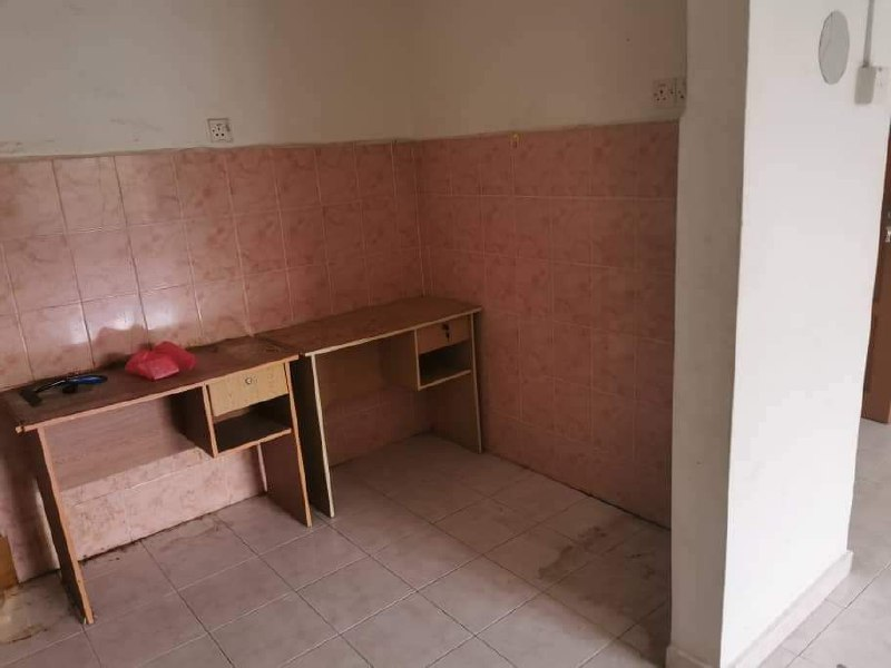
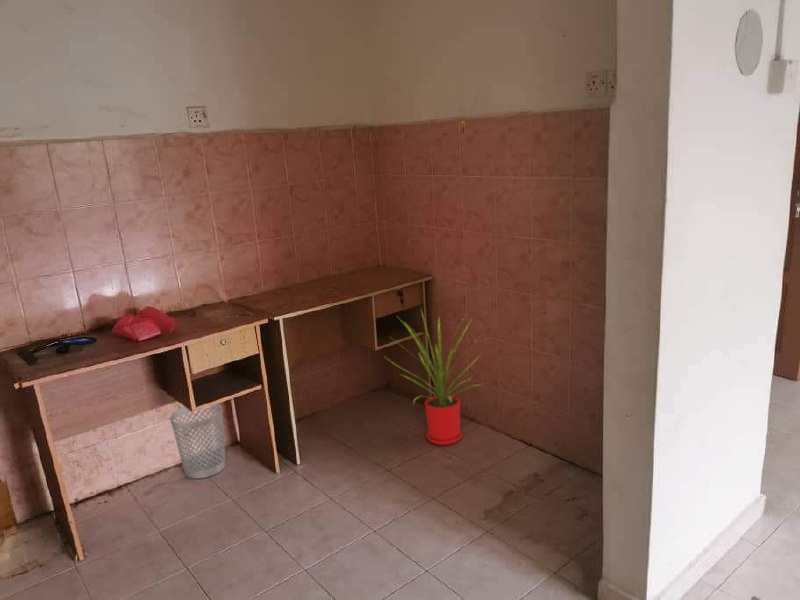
+ wastebasket [169,403,226,479]
+ house plant [384,309,484,446]
